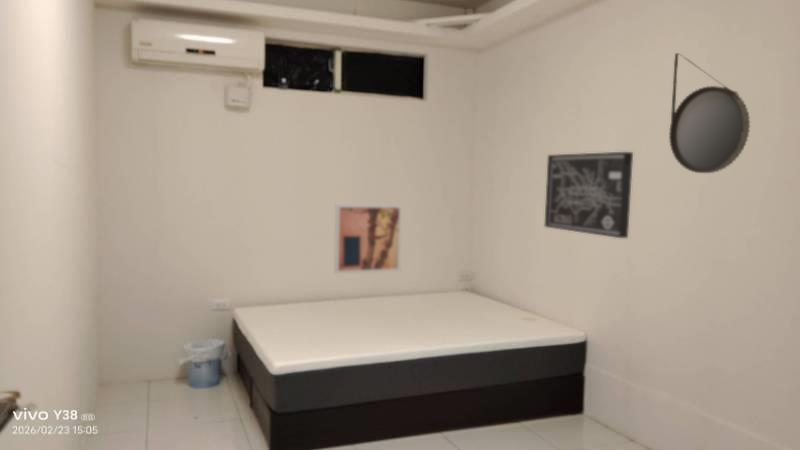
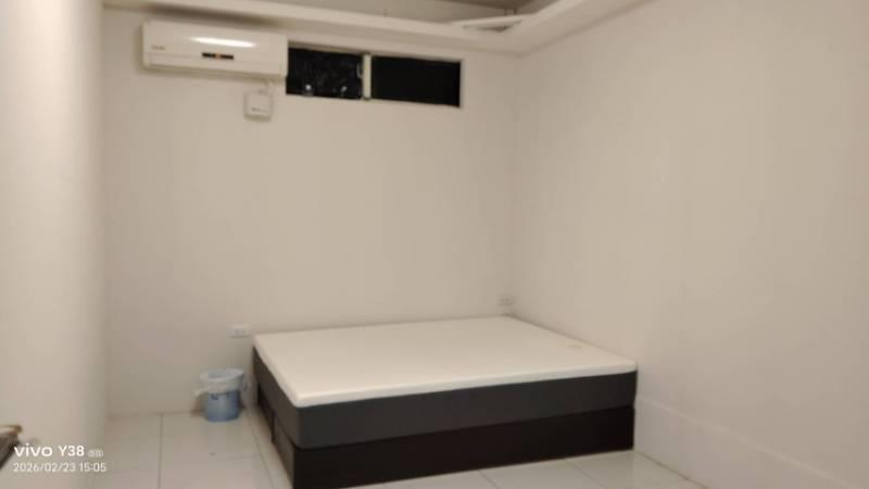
- wall art [543,151,634,239]
- wall art [333,203,403,275]
- home mirror [668,52,751,174]
